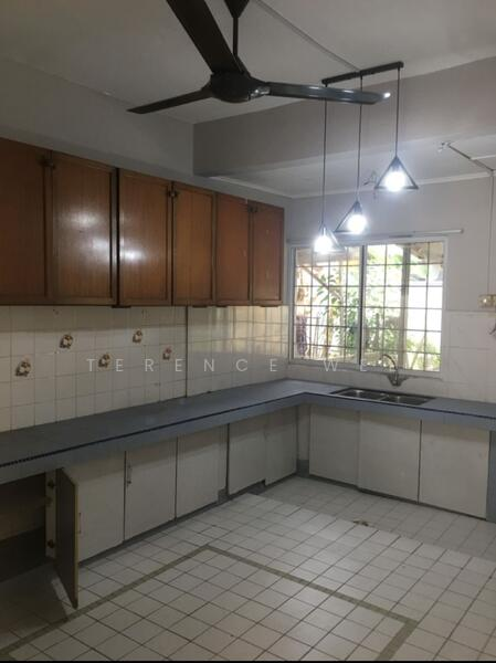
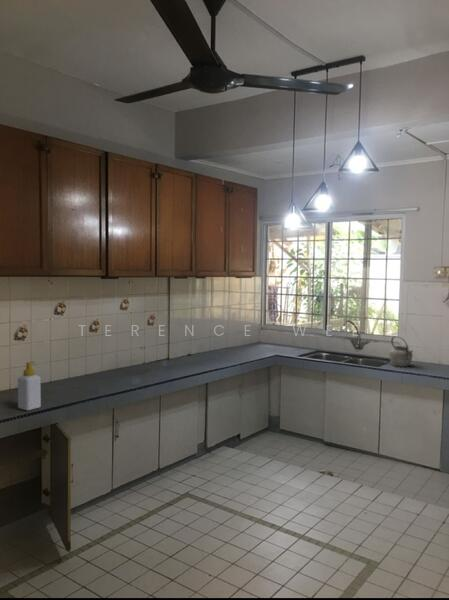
+ kettle [388,335,414,368]
+ soap bottle [17,361,42,411]
